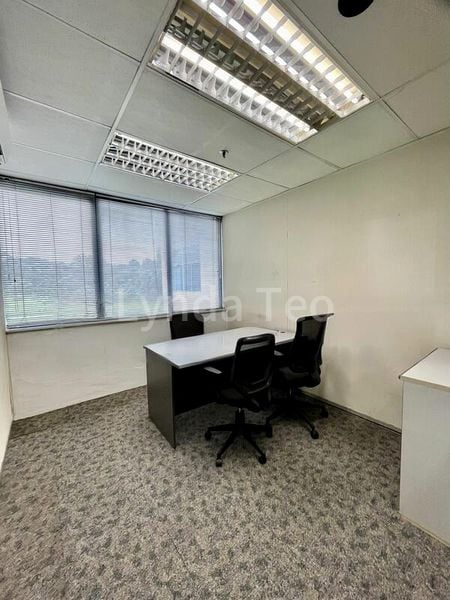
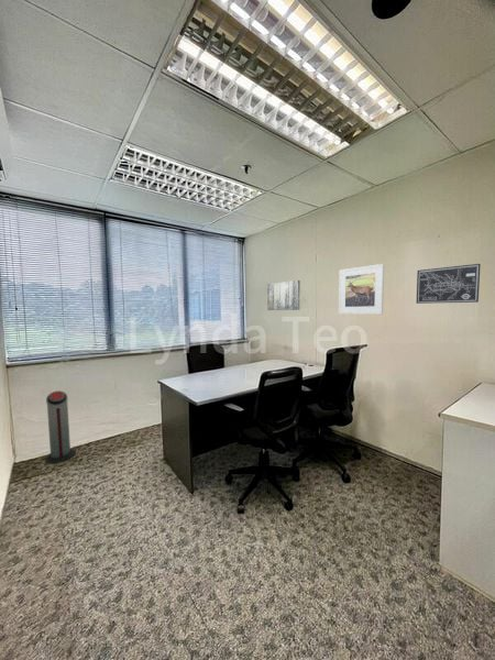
+ wall art [415,263,482,305]
+ air purifier [45,389,76,464]
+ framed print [338,263,385,316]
+ wall art [266,279,301,311]
